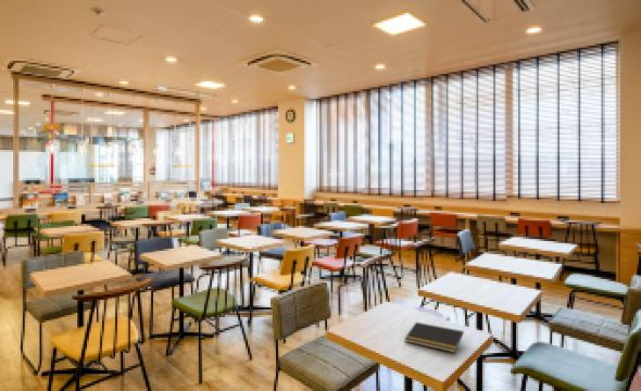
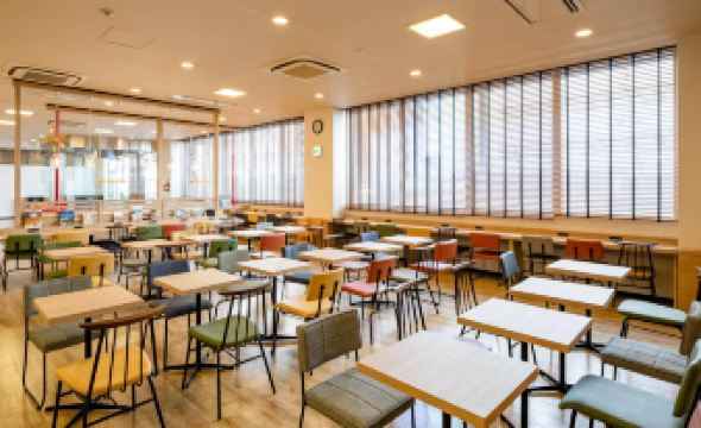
- notepad [403,321,465,354]
